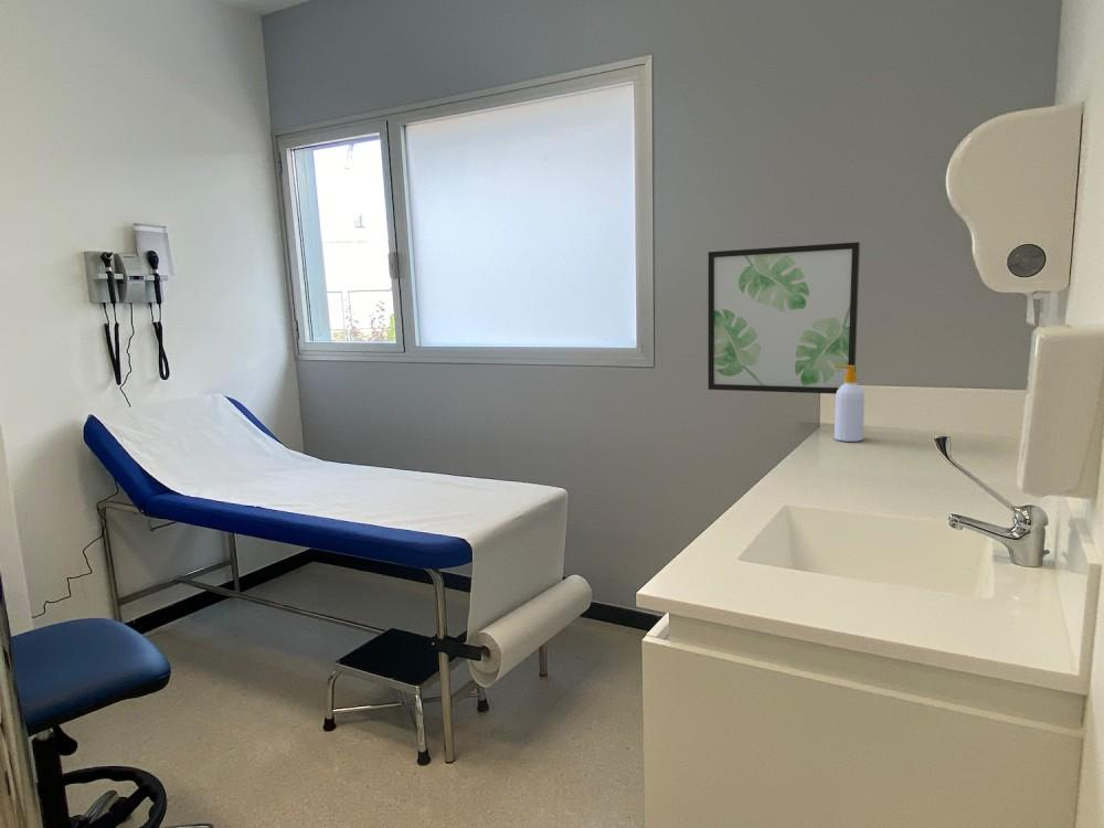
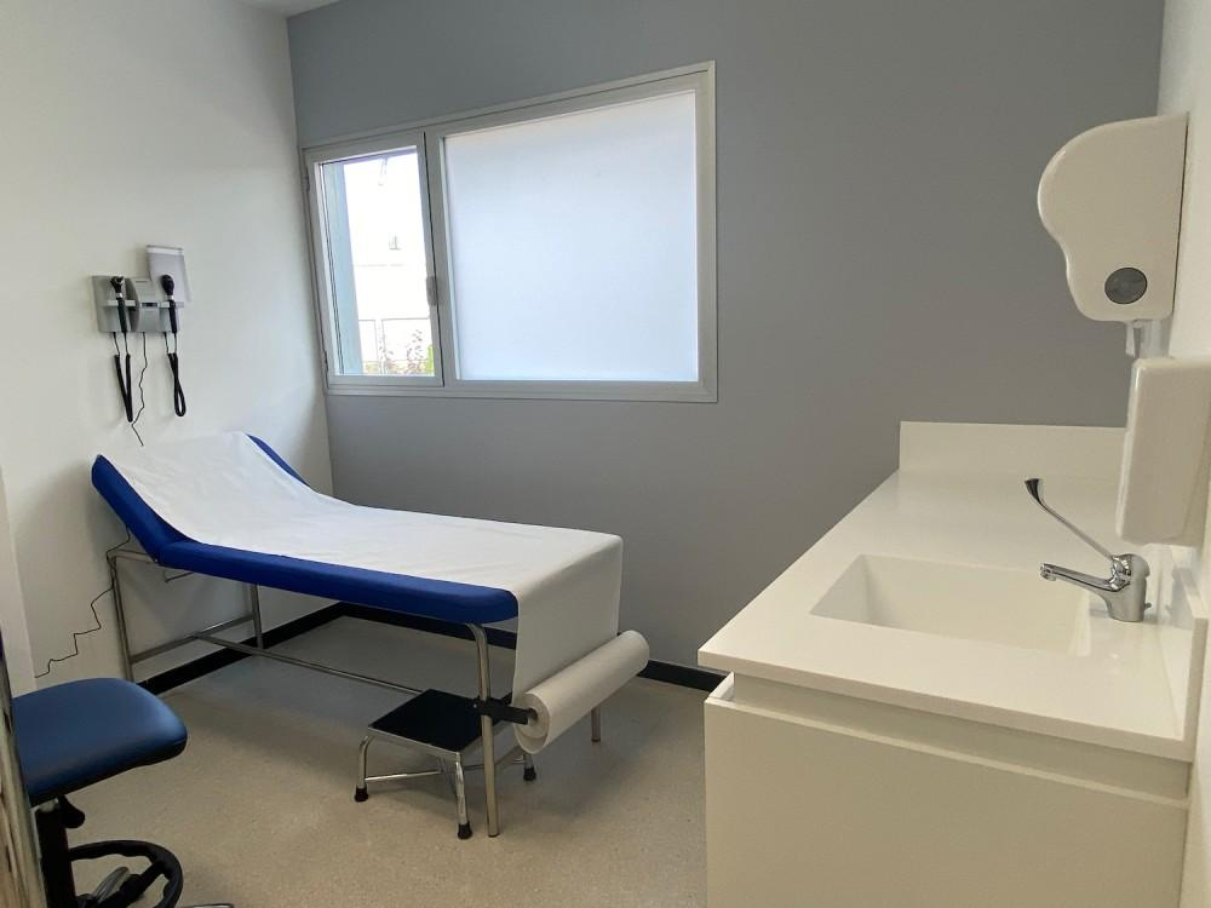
- wall art [707,241,861,395]
- soap bottle [834,365,866,443]
